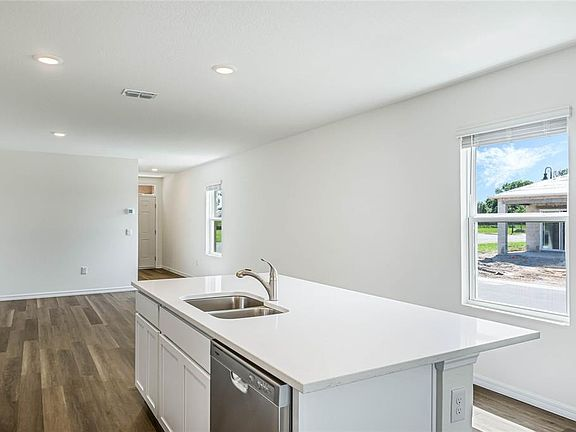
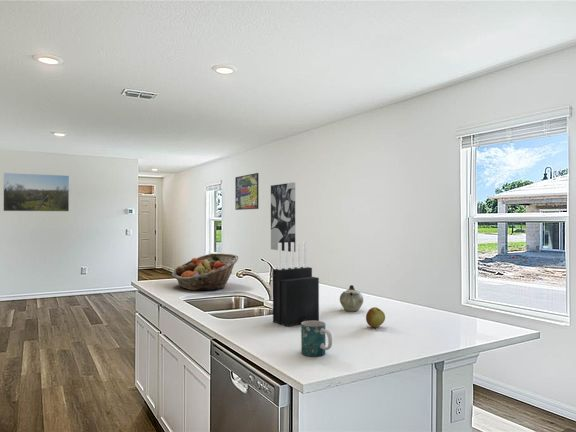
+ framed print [2,172,70,212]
+ teapot [339,284,364,312]
+ wall art [270,182,296,253]
+ apple [365,306,386,329]
+ knife block [272,241,320,328]
+ fruit basket [171,252,239,291]
+ mug [300,320,333,357]
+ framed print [234,172,260,211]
